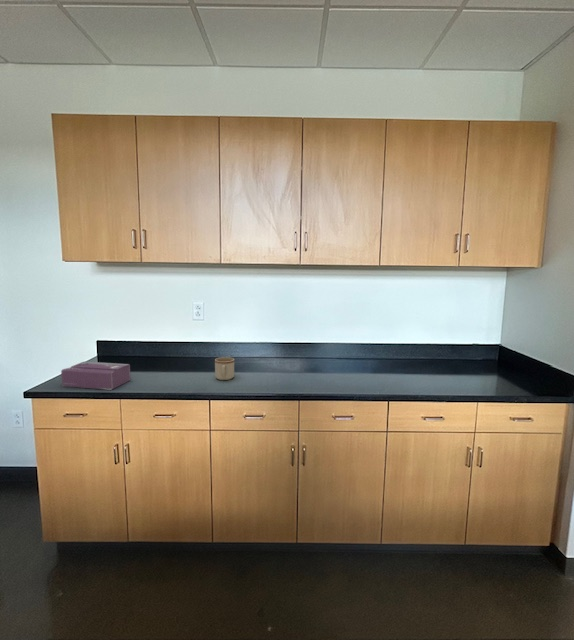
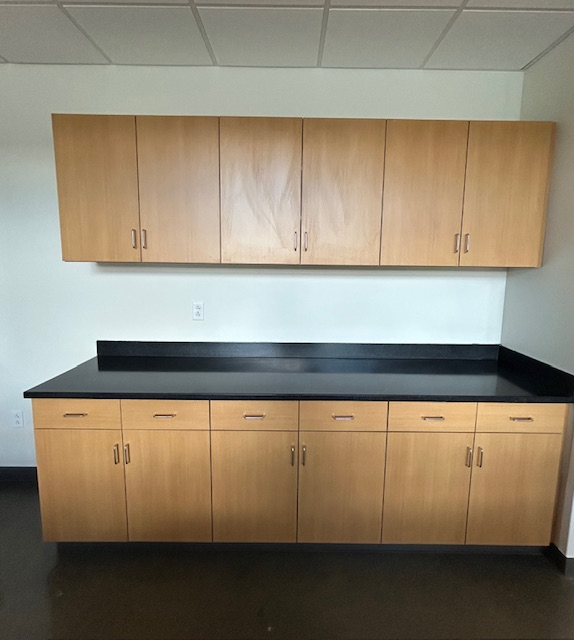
- mug [214,356,235,381]
- tissue box [60,361,132,391]
